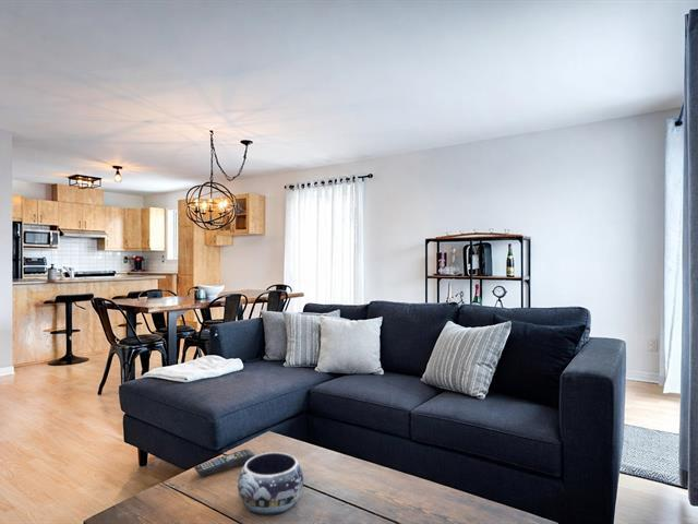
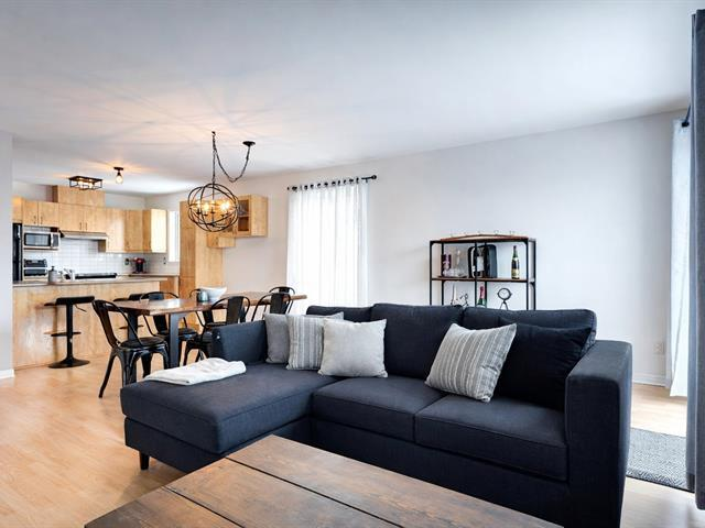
- decorative bowl [237,451,304,516]
- remote control [193,449,256,477]
